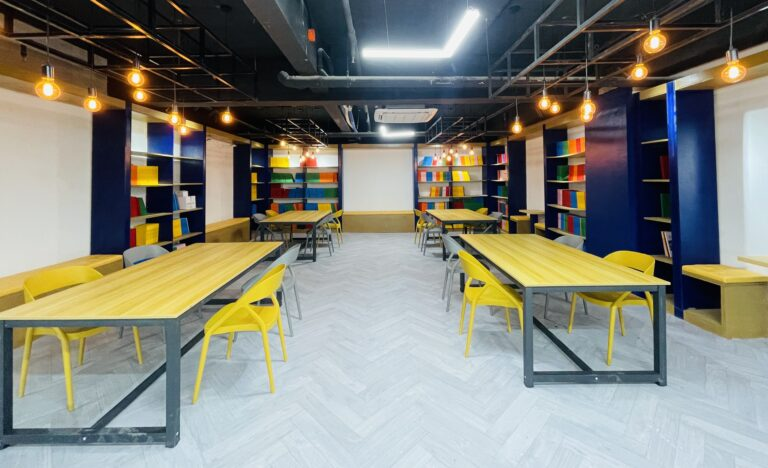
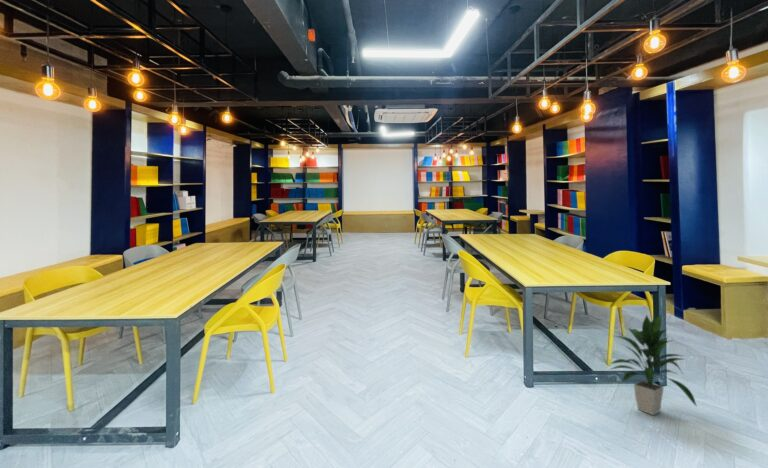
+ indoor plant [609,313,698,416]
